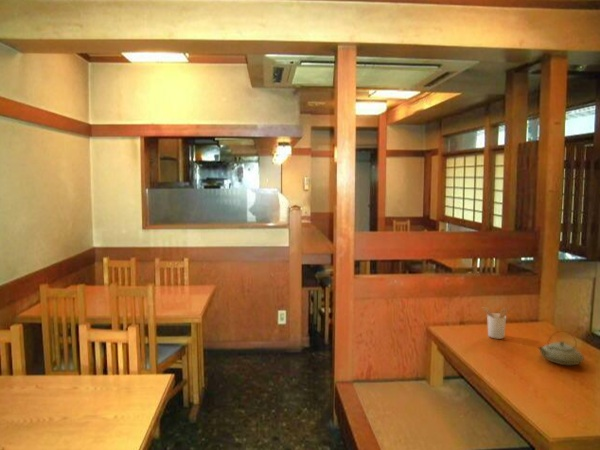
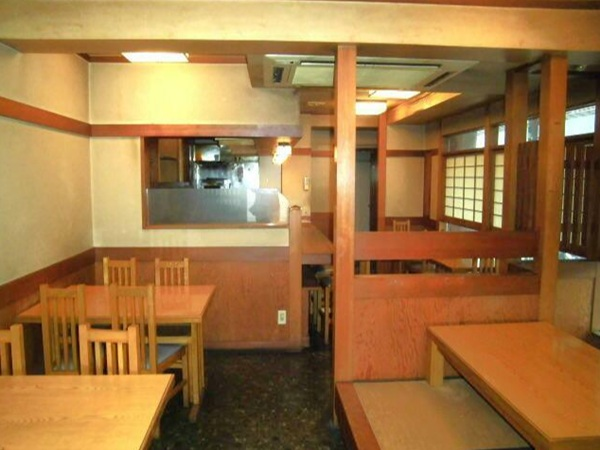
- utensil holder [482,306,508,340]
- teapot [537,330,585,366]
